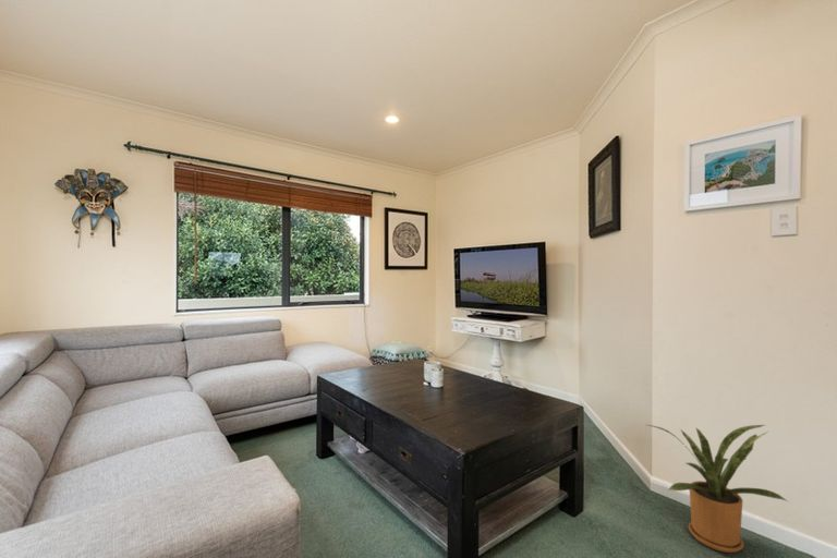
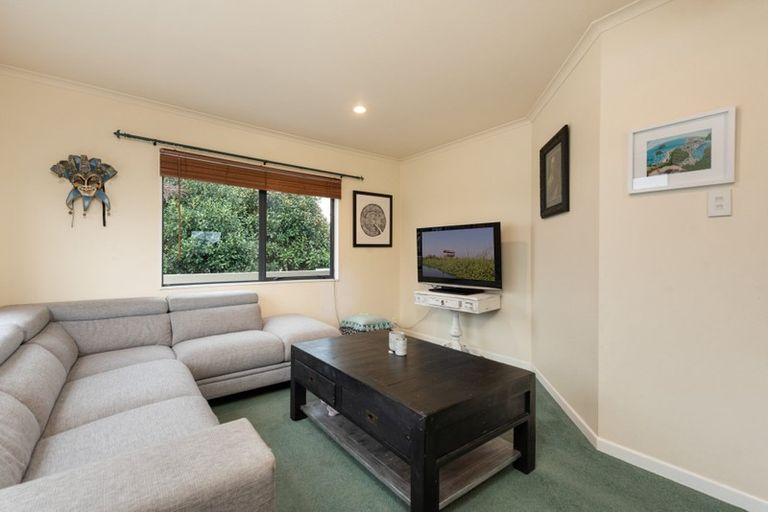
- house plant [643,423,791,554]
